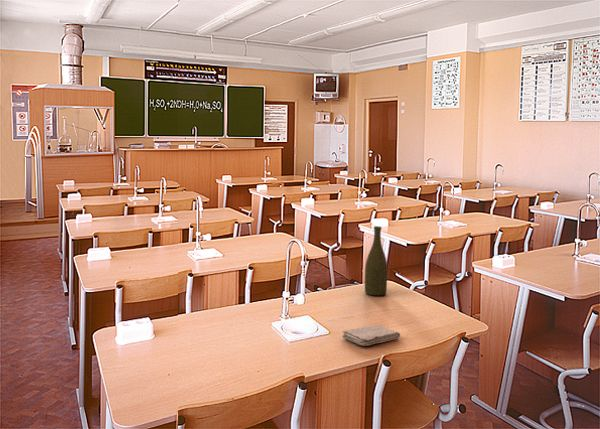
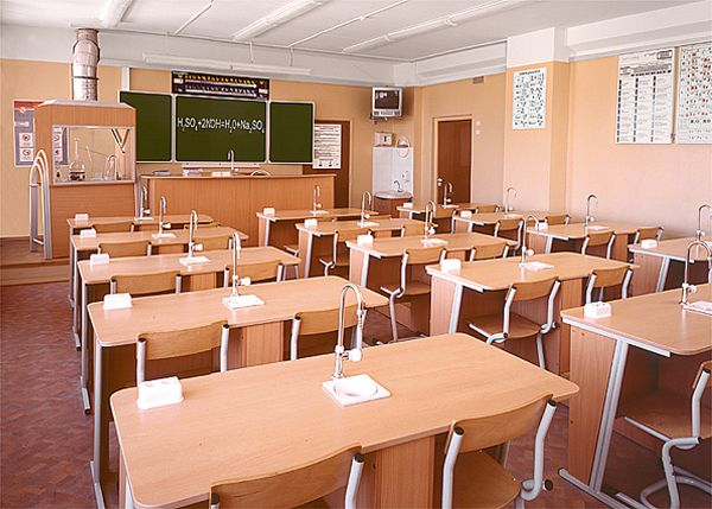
- bottle [364,225,388,296]
- washcloth [341,324,401,347]
